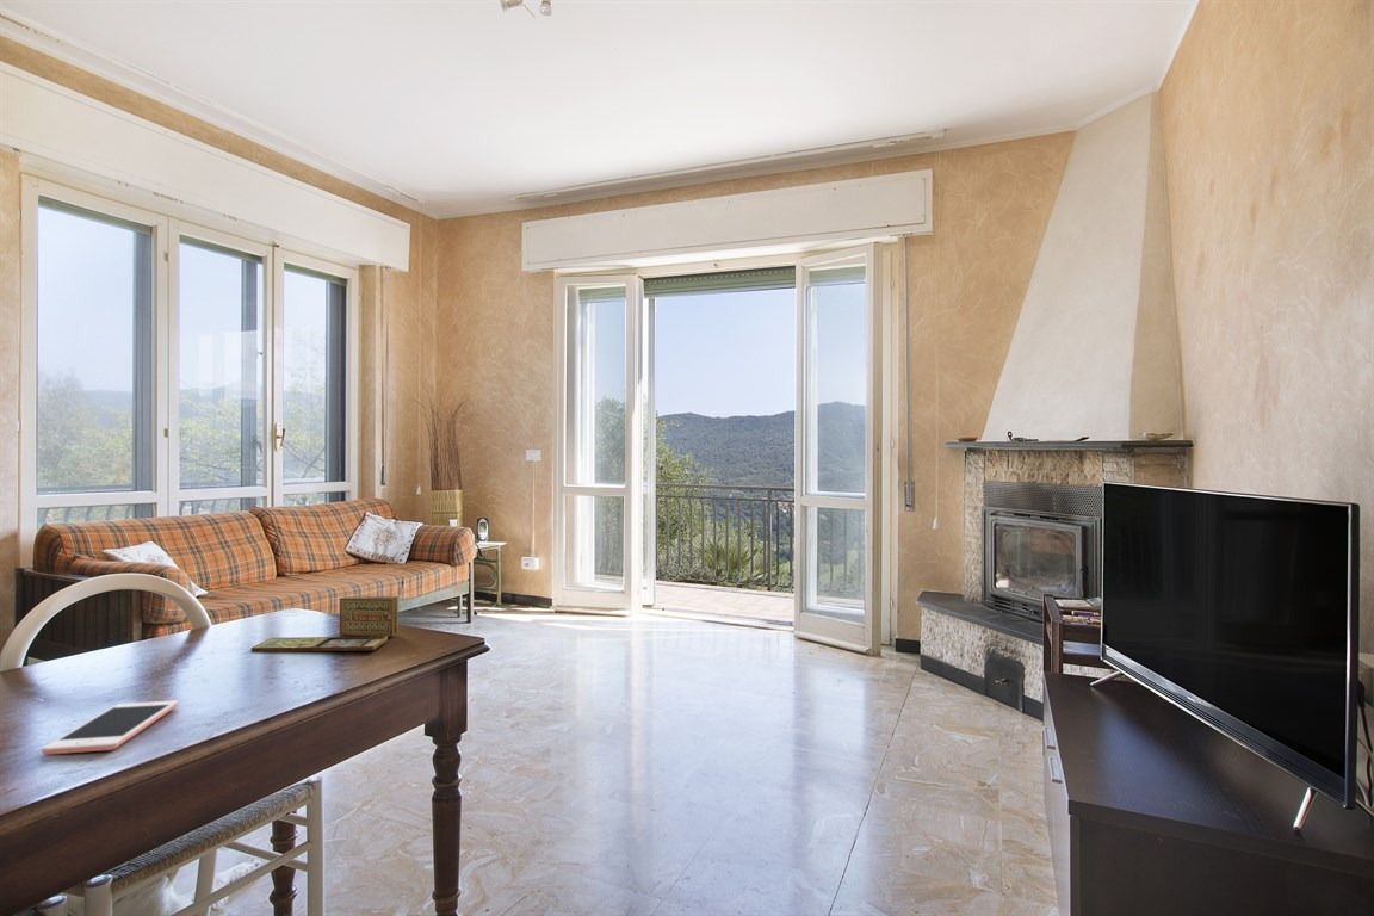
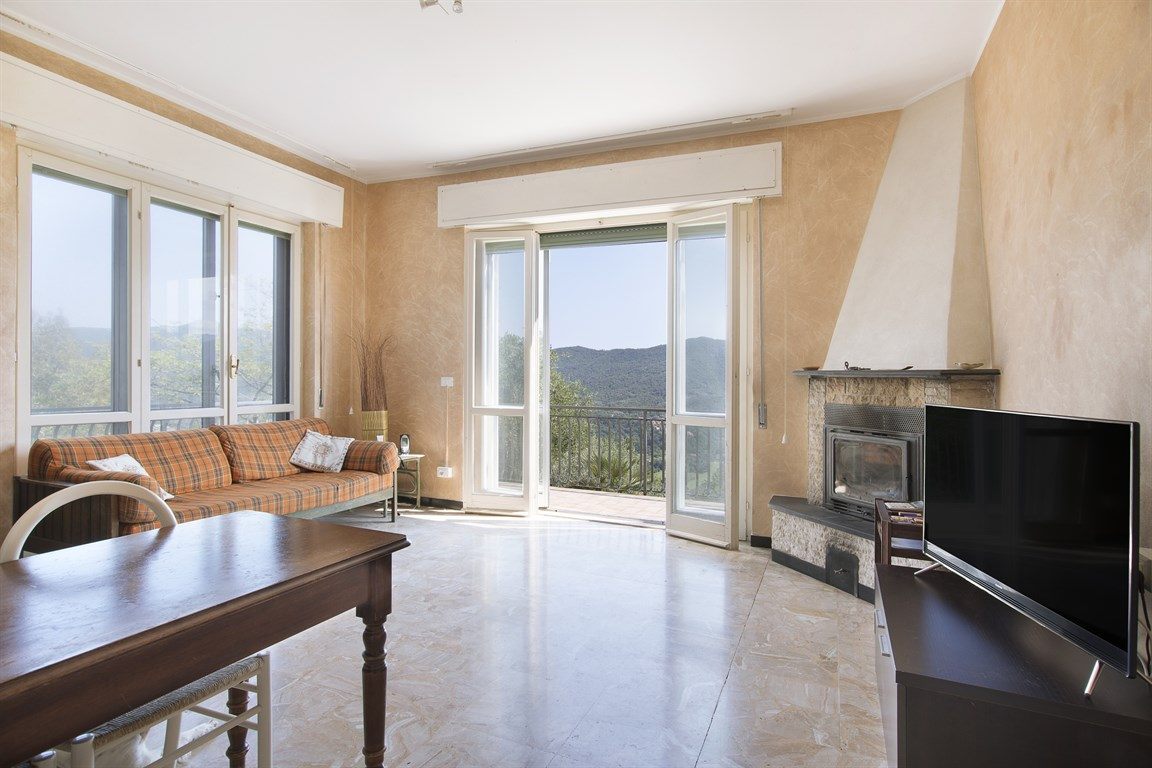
- board game [250,595,400,652]
- cell phone [42,700,179,756]
